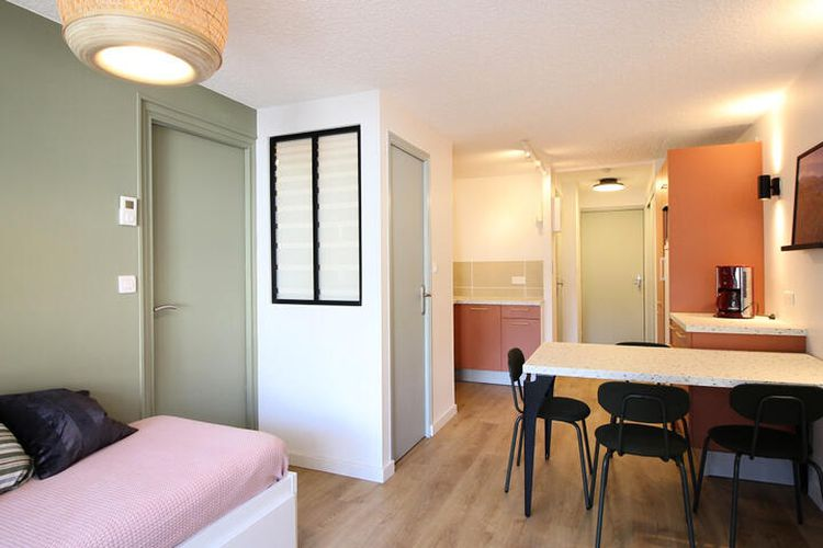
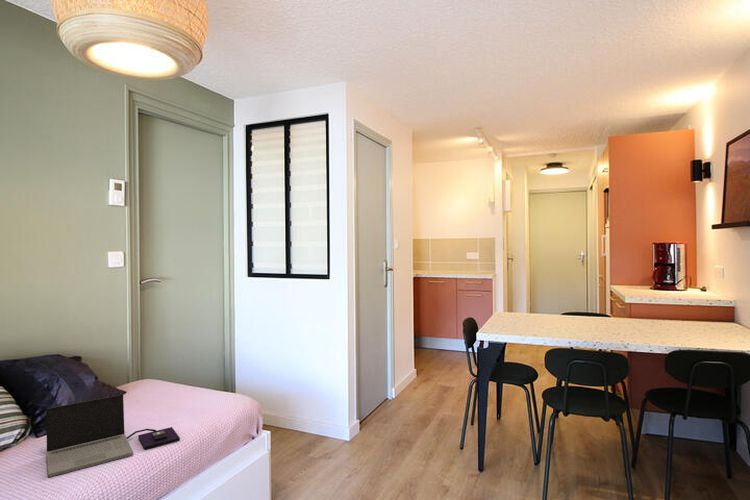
+ laptop computer [45,394,181,478]
